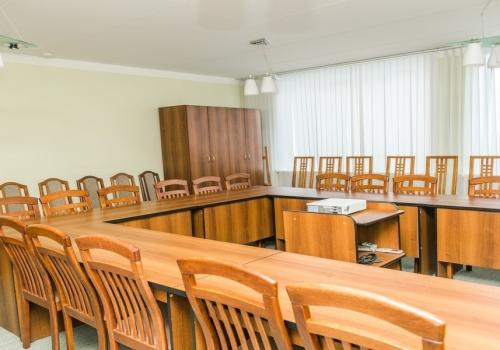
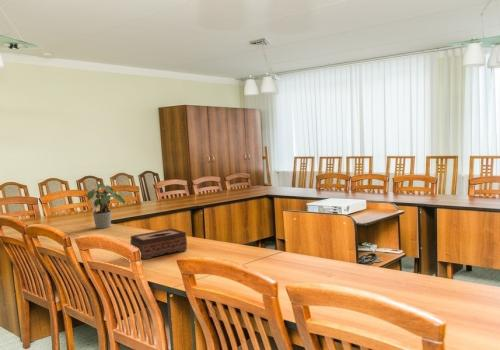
+ tissue box [129,228,188,260]
+ potted plant [86,182,126,229]
